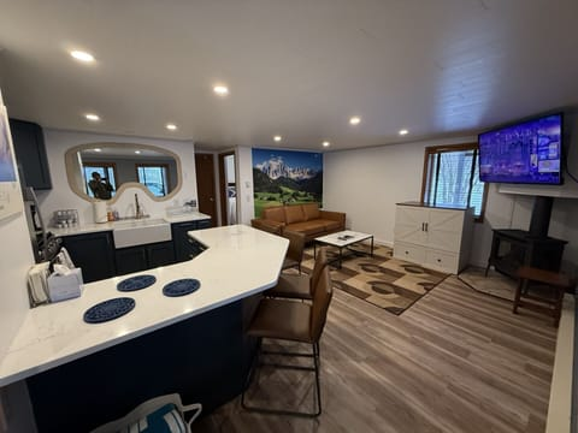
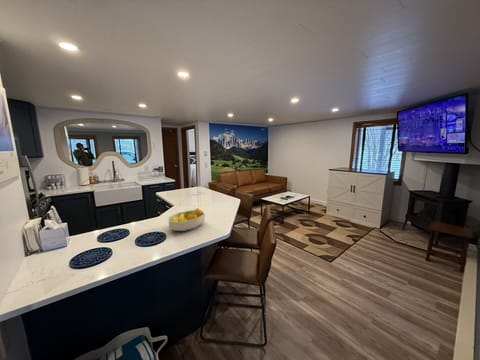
+ fruit bowl [167,207,206,232]
